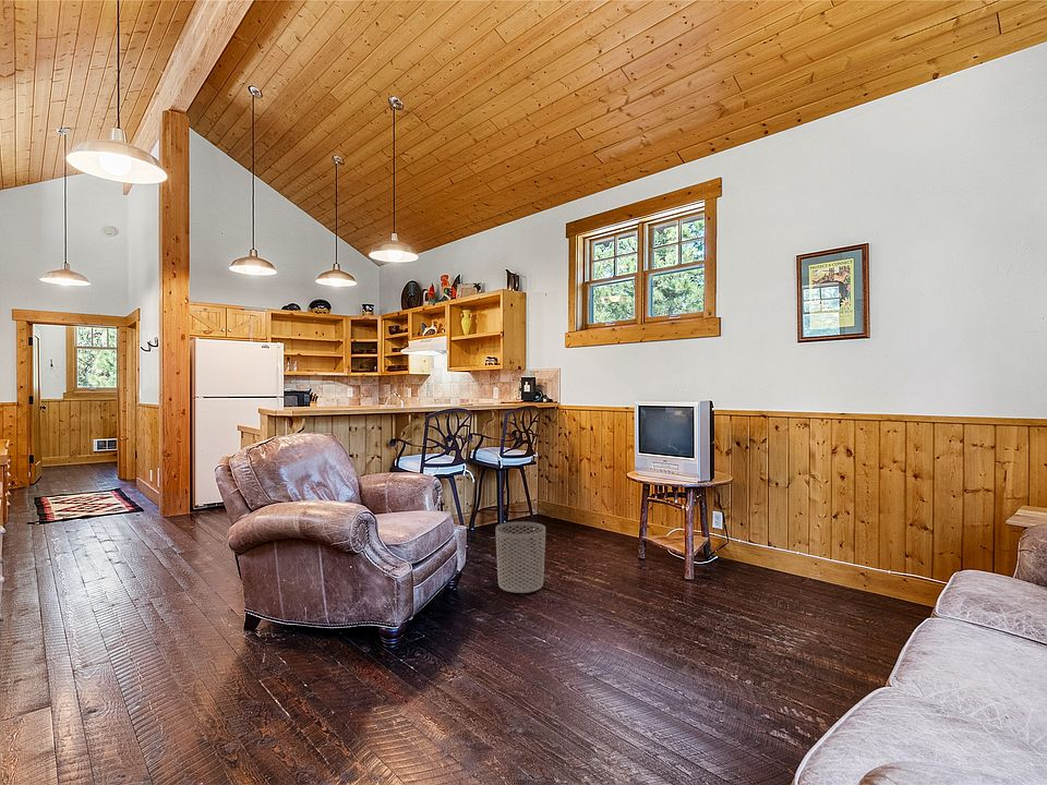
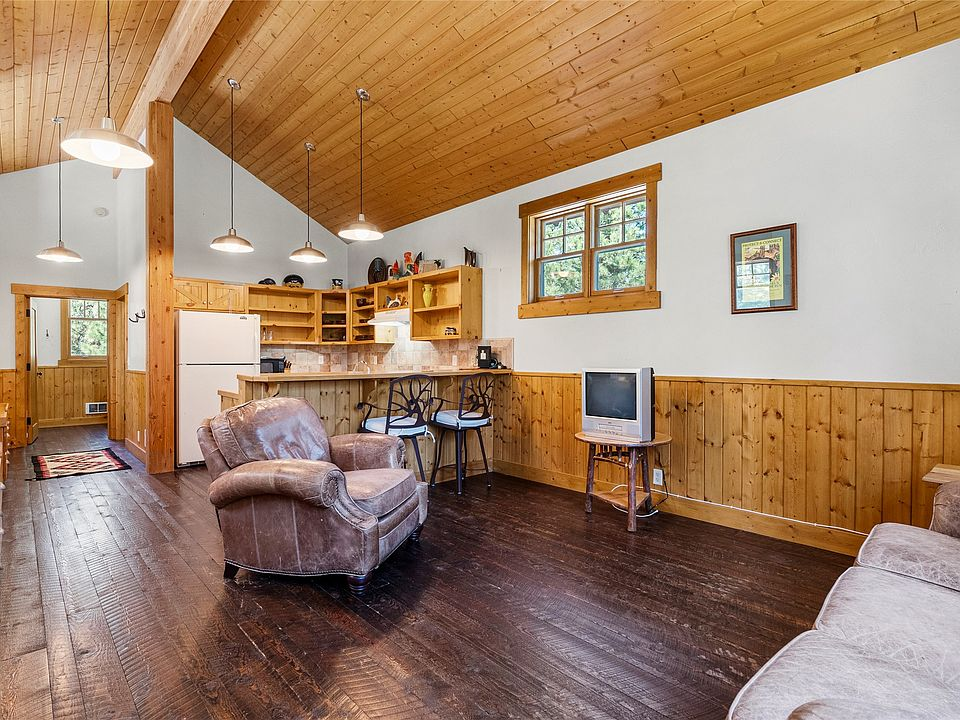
- waste bin [495,521,546,594]
